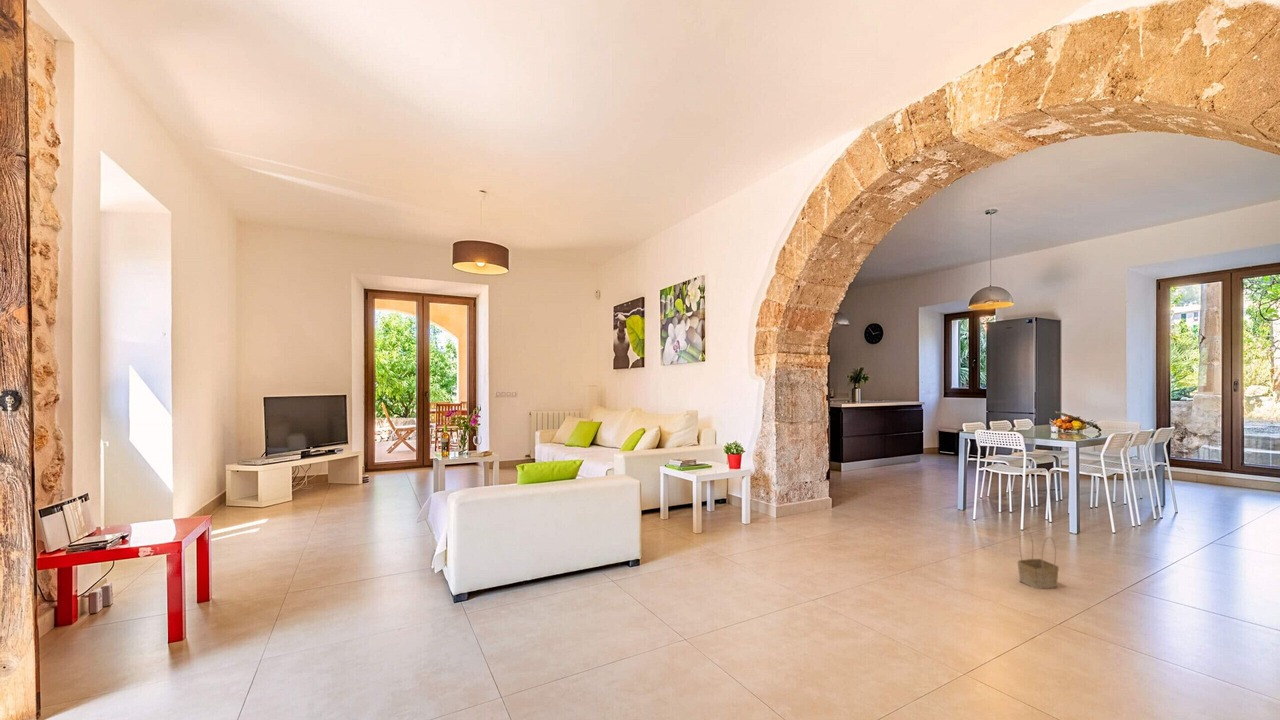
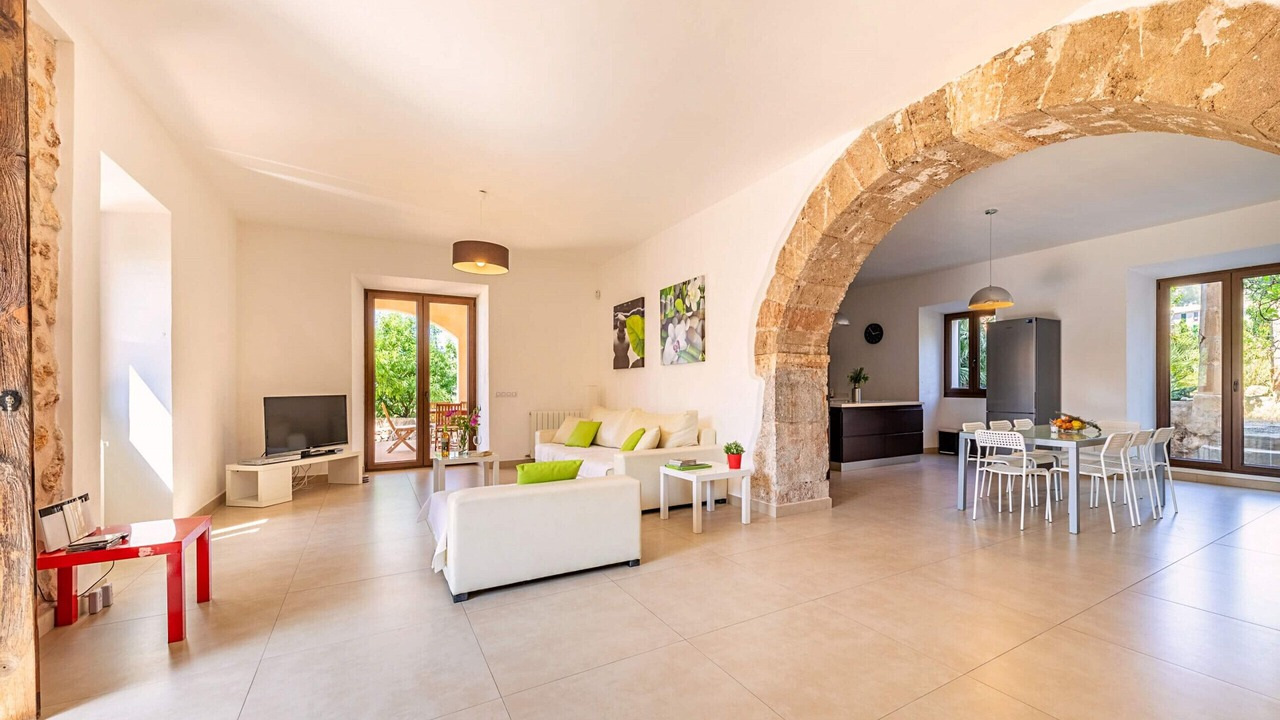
- basket [1017,528,1060,590]
